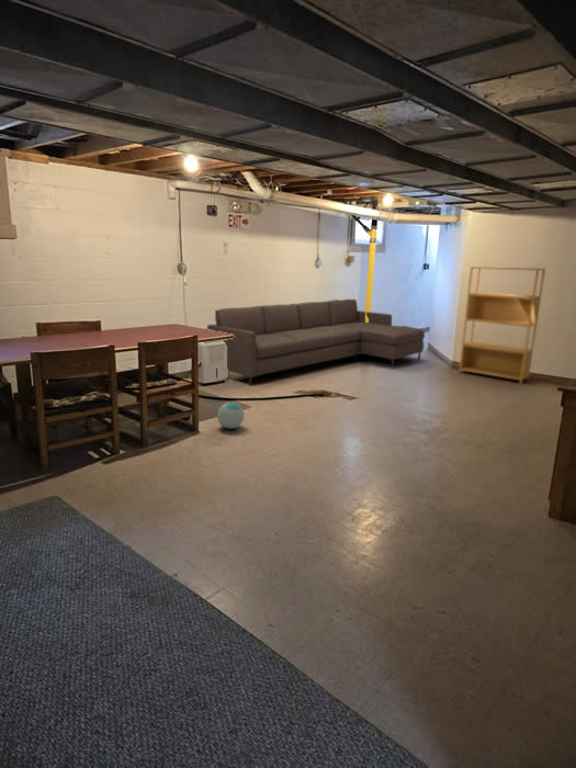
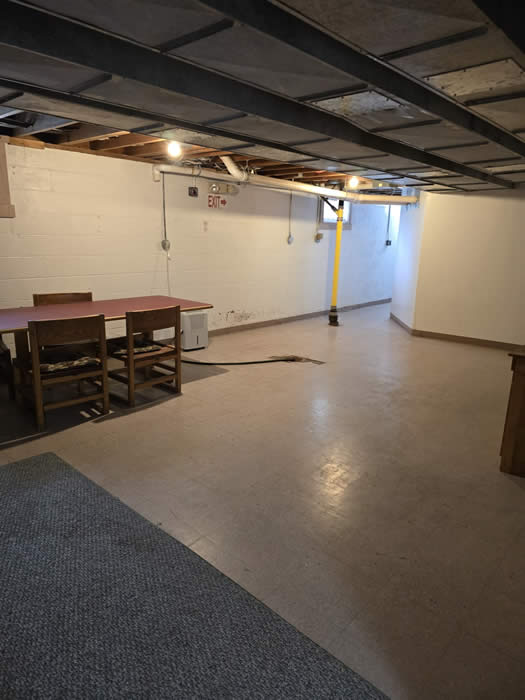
- ball [216,400,245,430]
- sofa [206,298,426,387]
- bookshelf [458,266,546,385]
